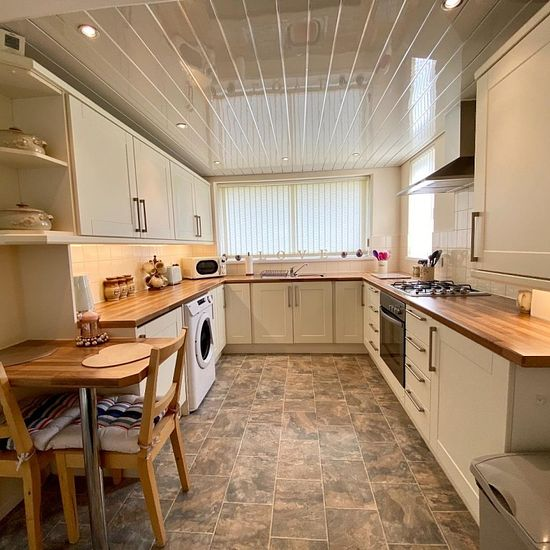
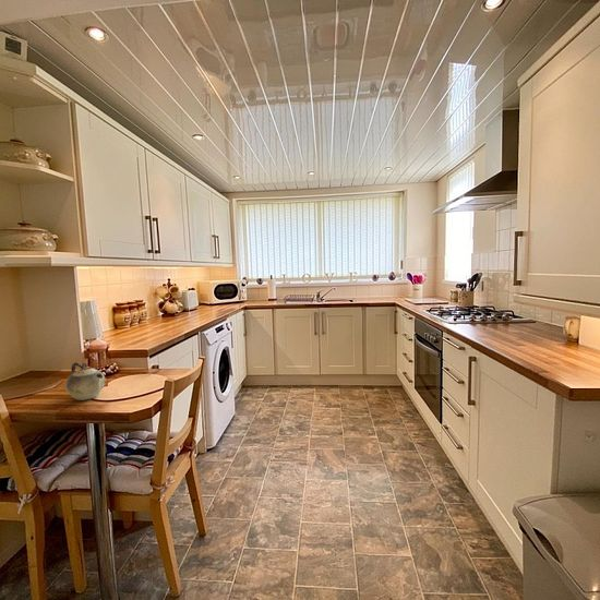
+ teapot [64,361,106,401]
